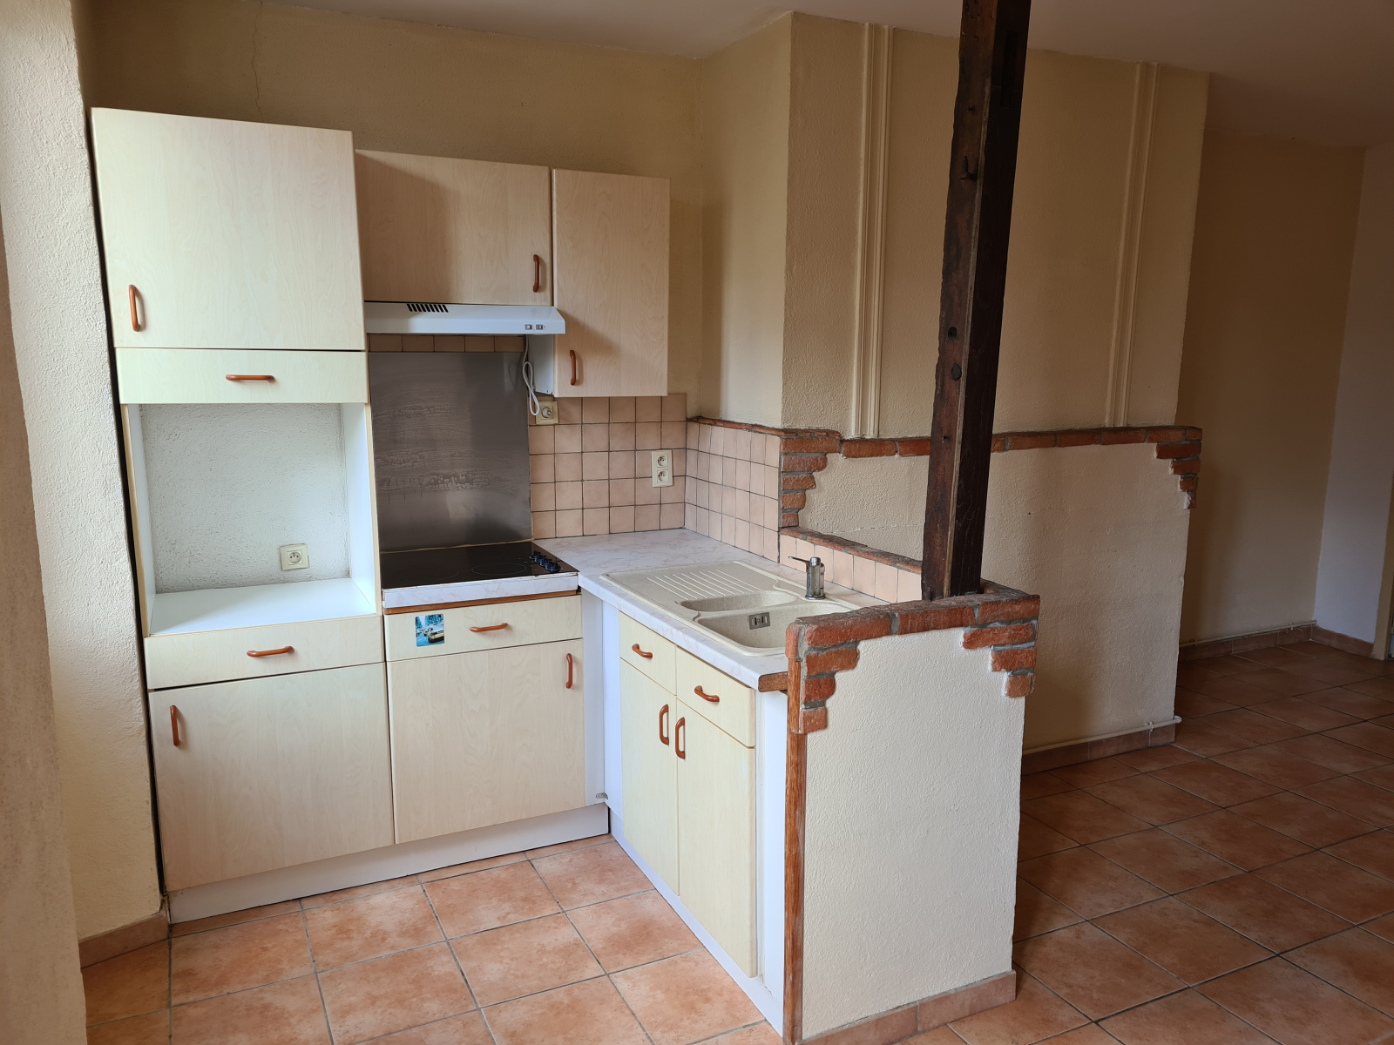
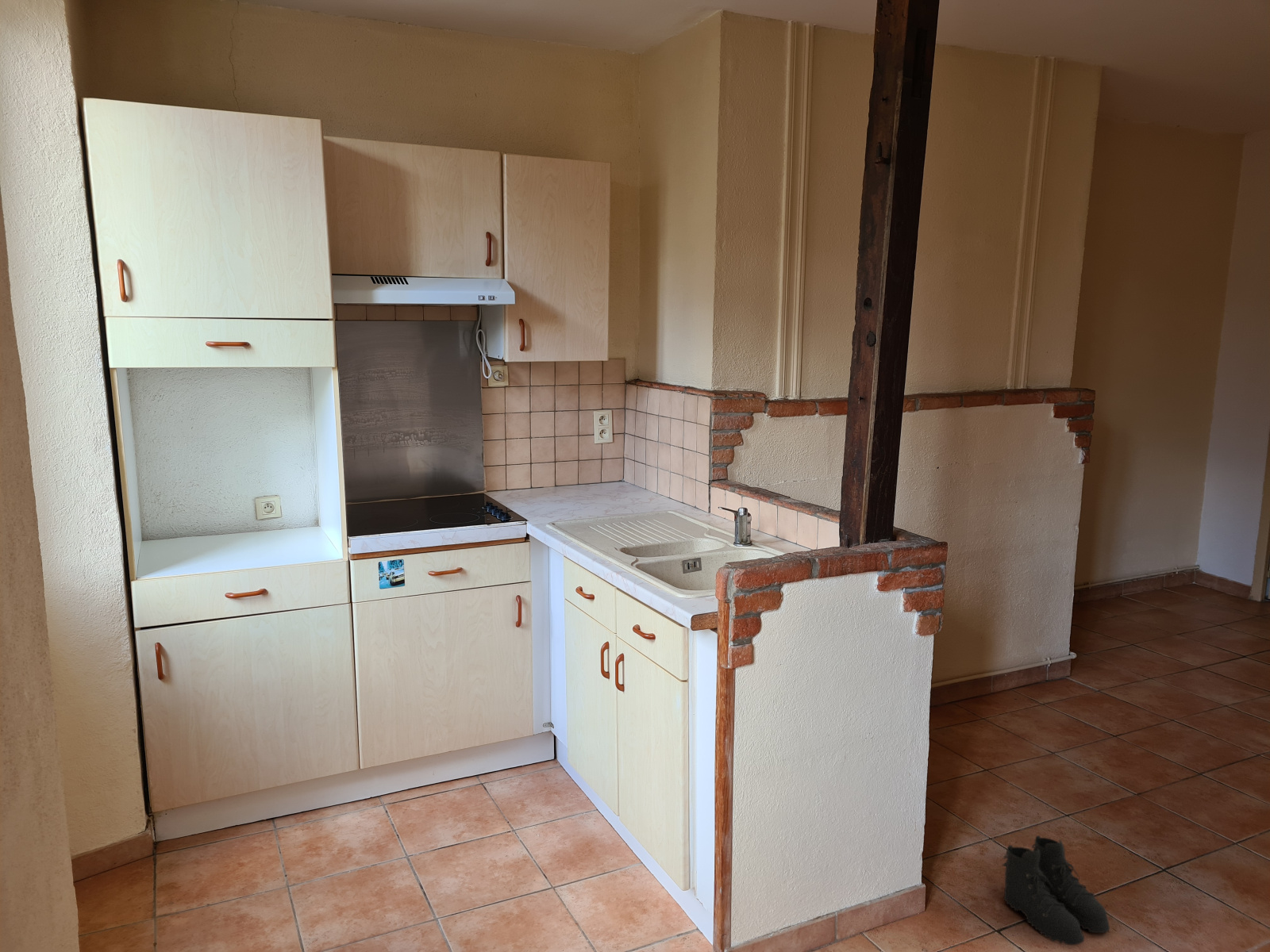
+ boots [1002,835,1110,946]
